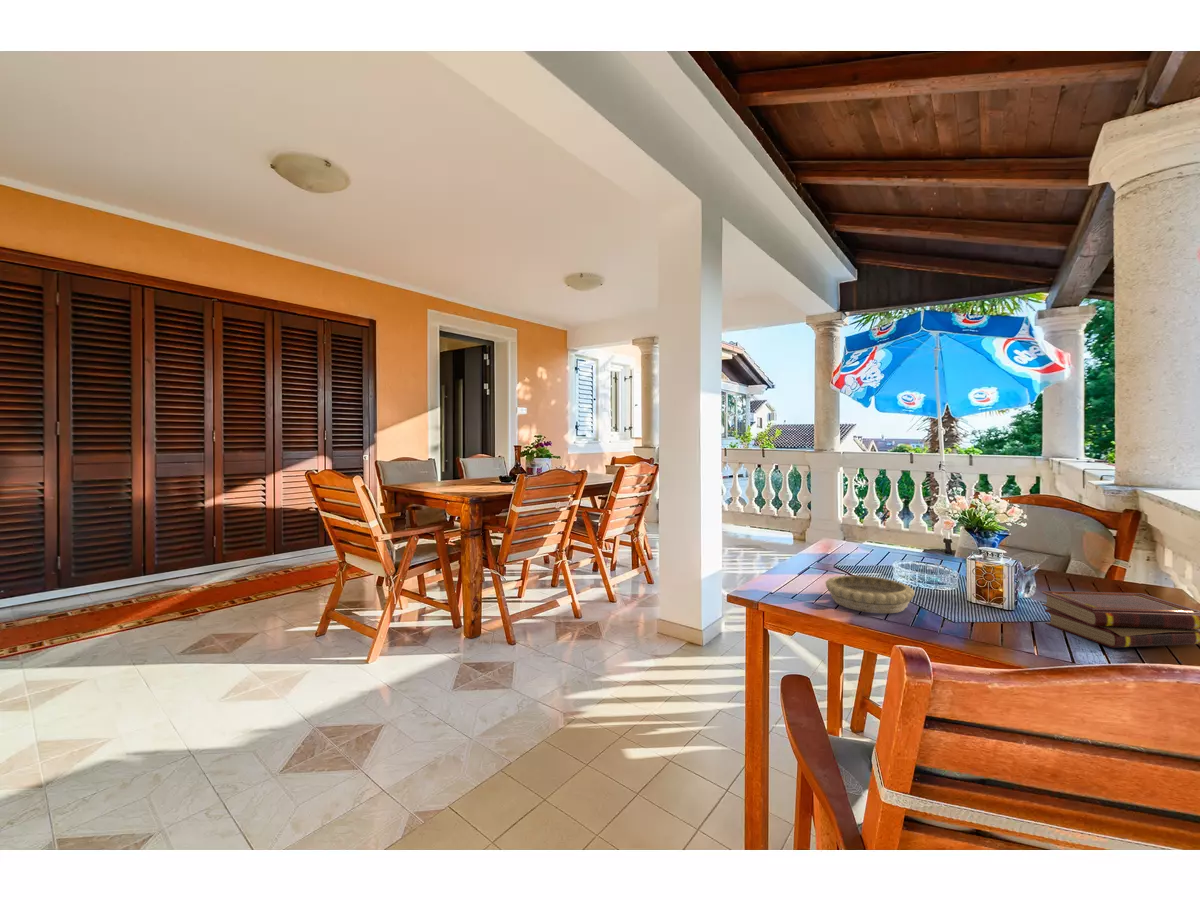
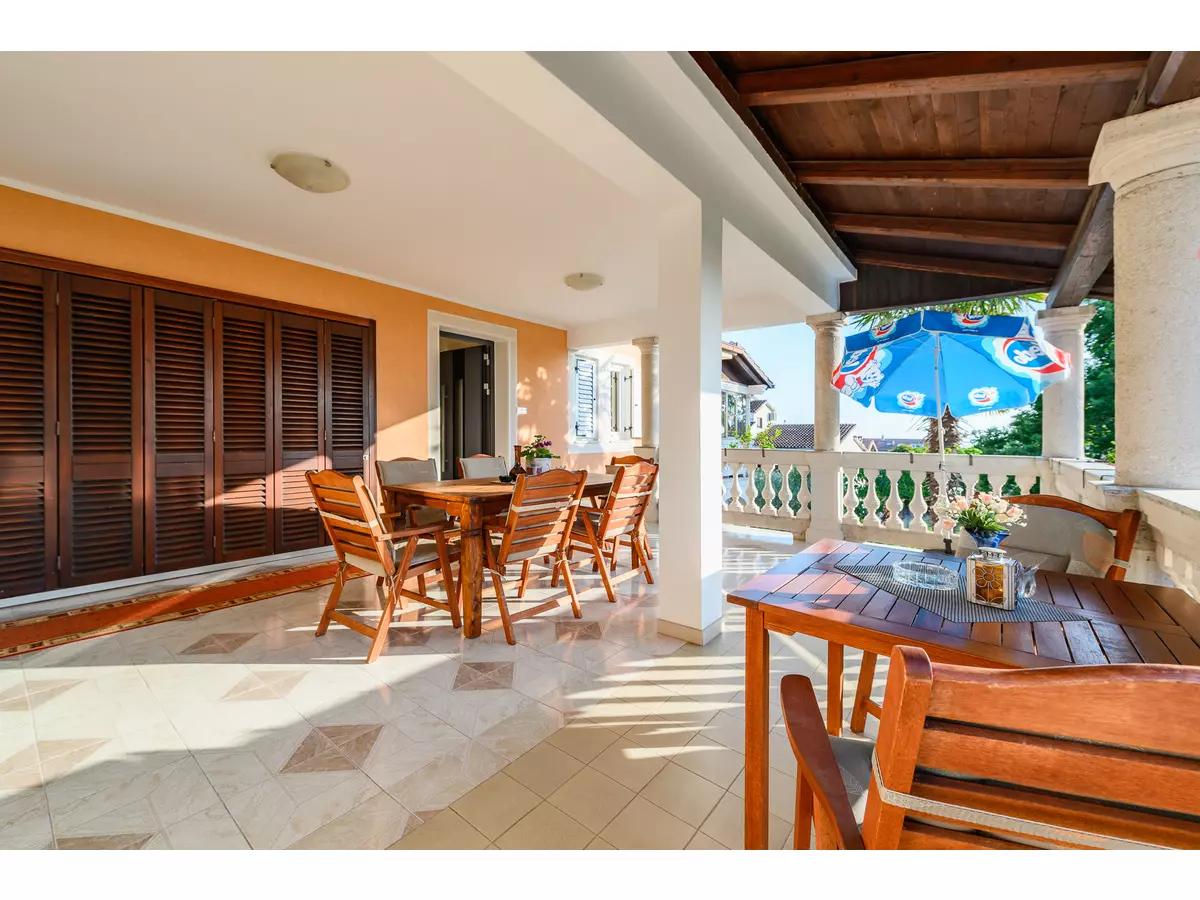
- book set [1041,590,1200,649]
- decorative bowl [824,574,916,614]
